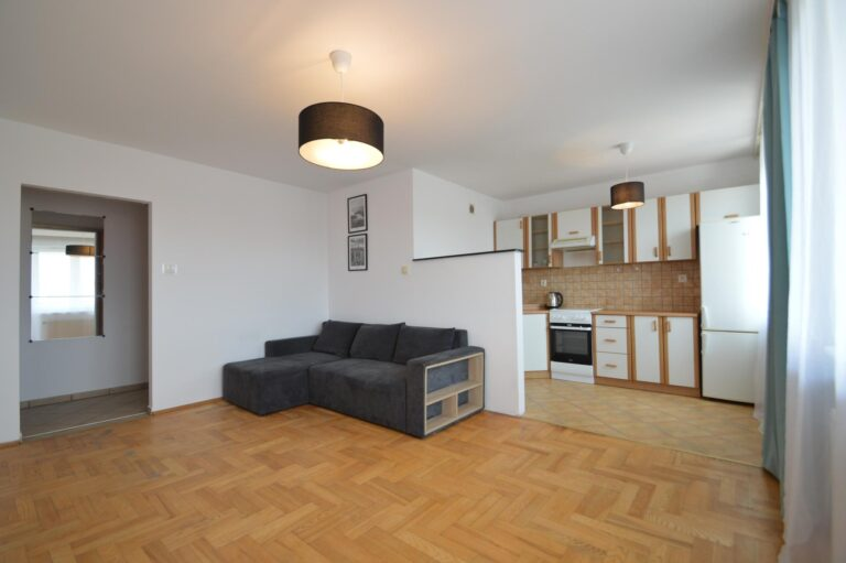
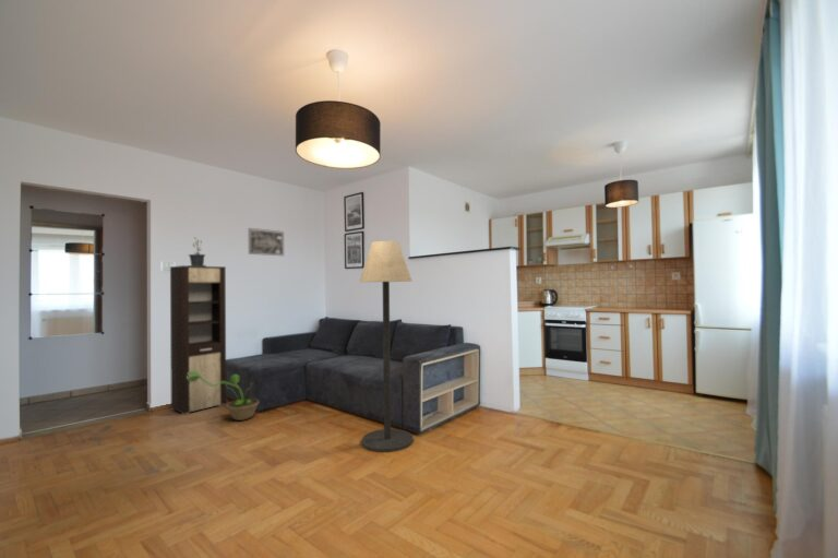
+ decorative plant [187,370,260,422]
+ wall art [248,227,285,257]
+ floor lamp [358,240,415,453]
+ potted plant [187,236,207,266]
+ cabinet [169,264,227,416]
